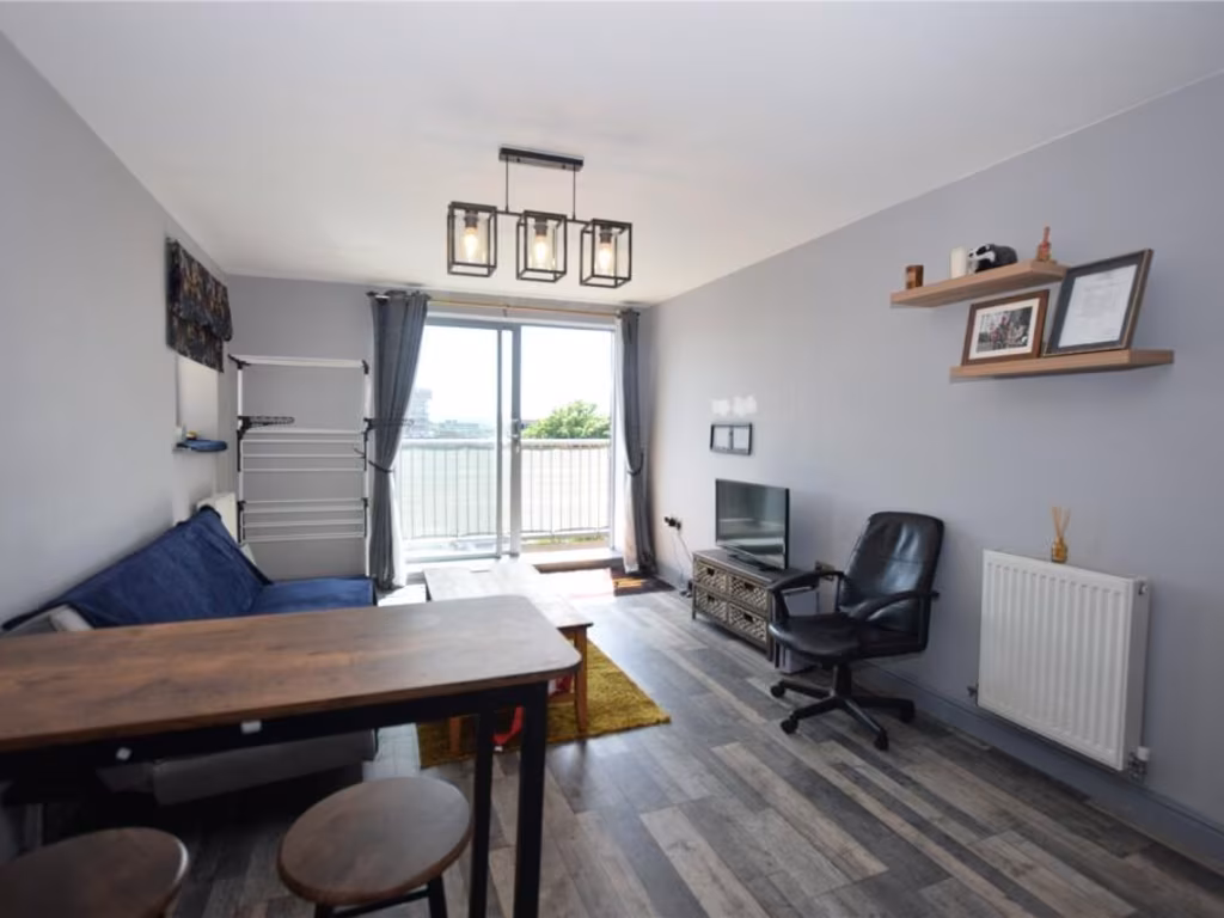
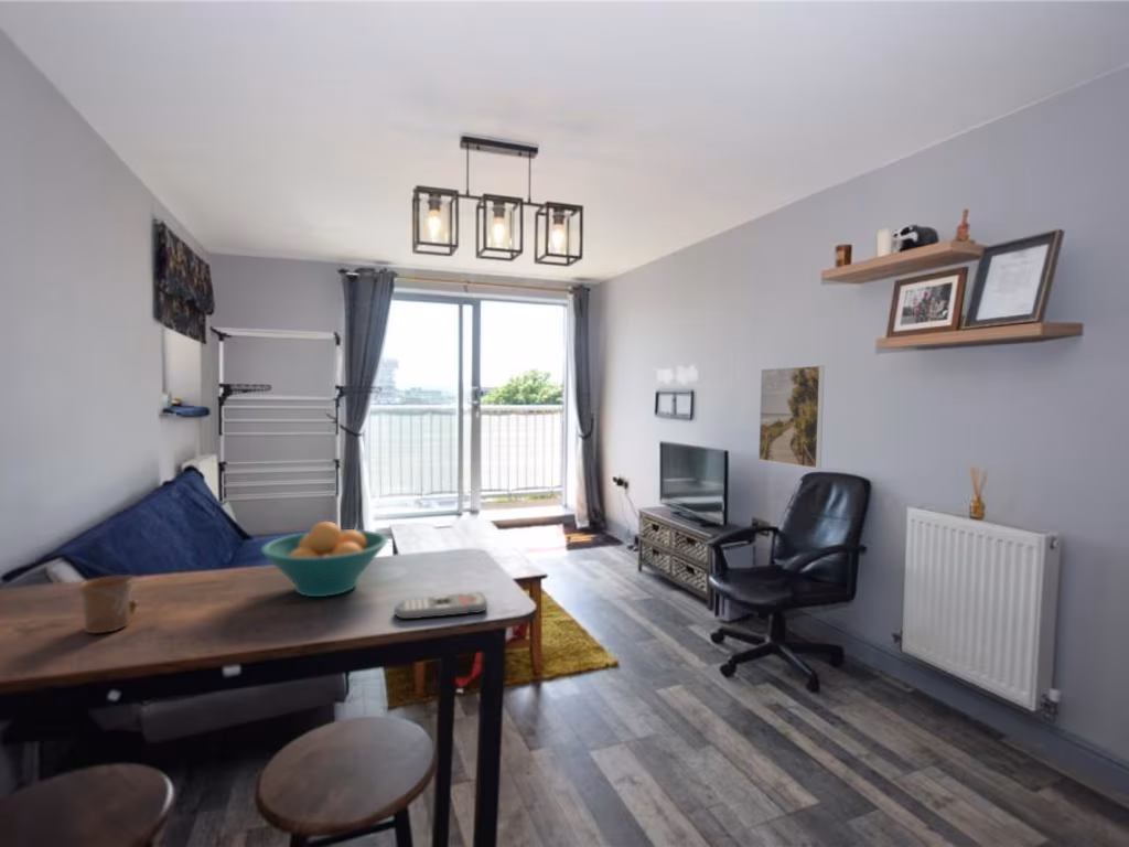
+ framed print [757,364,826,470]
+ remote control [394,591,488,620]
+ mug [77,573,140,634]
+ fruit bowl [260,521,389,598]
